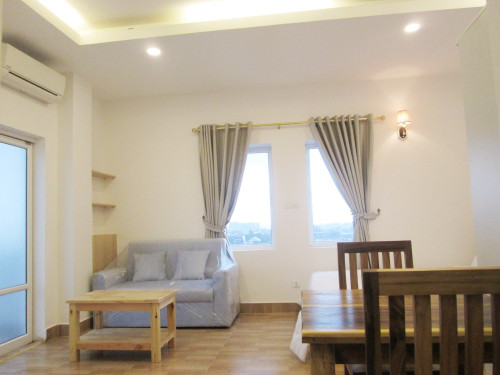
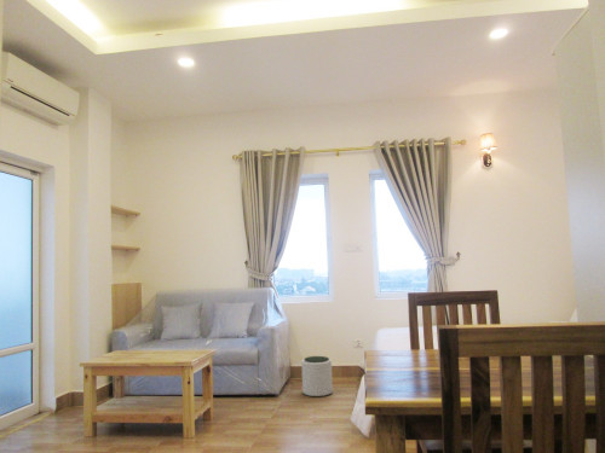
+ plant pot [300,355,334,397]
